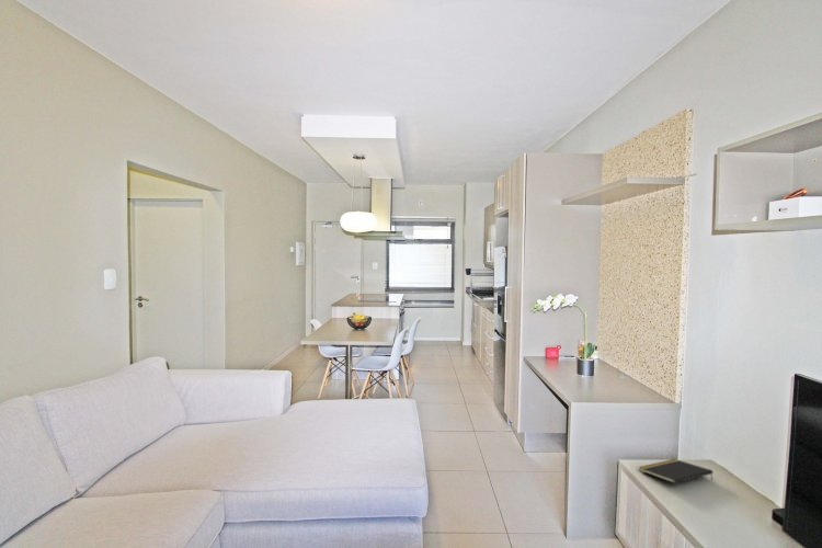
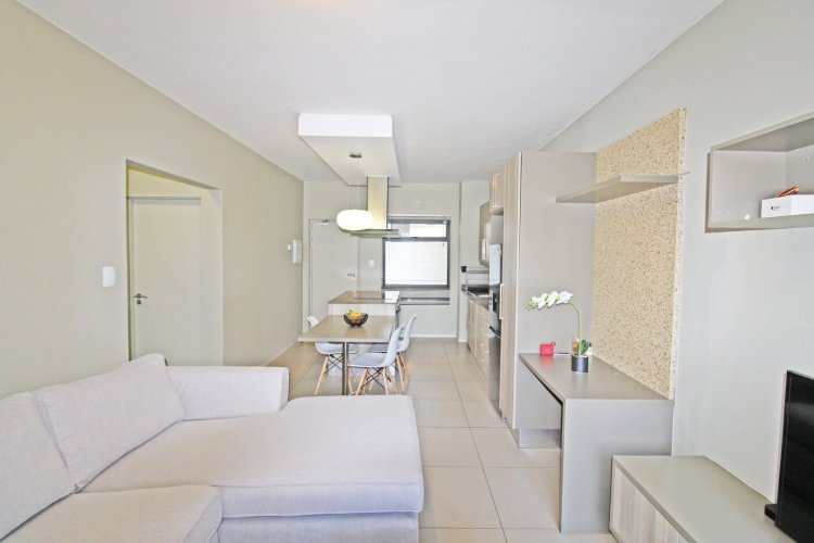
- notepad [638,458,713,484]
